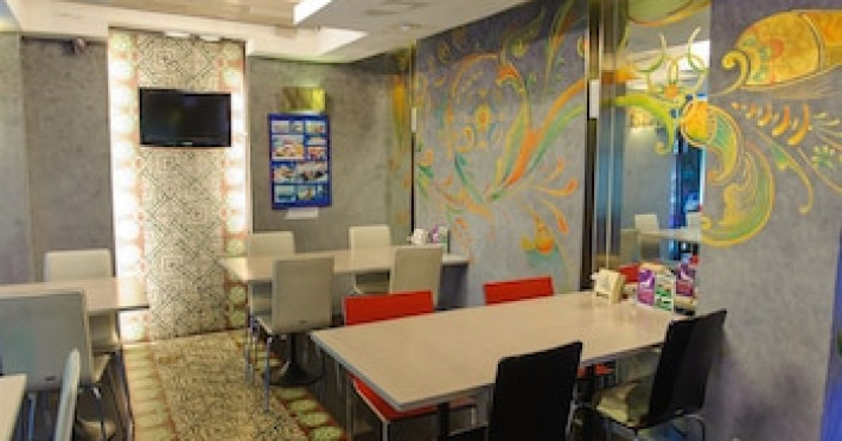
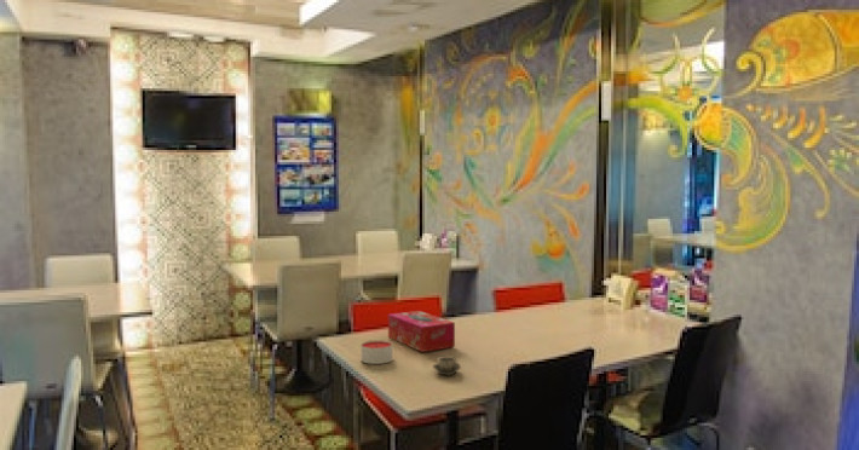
+ candle [359,339,393,365]
+ cup [432,354,462,376]
+ tissue box [387,310,456,353]
